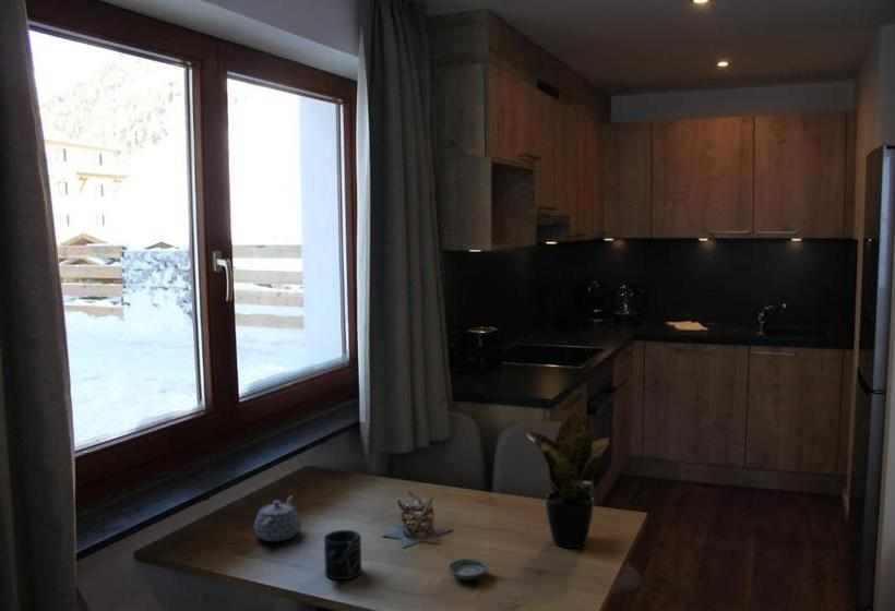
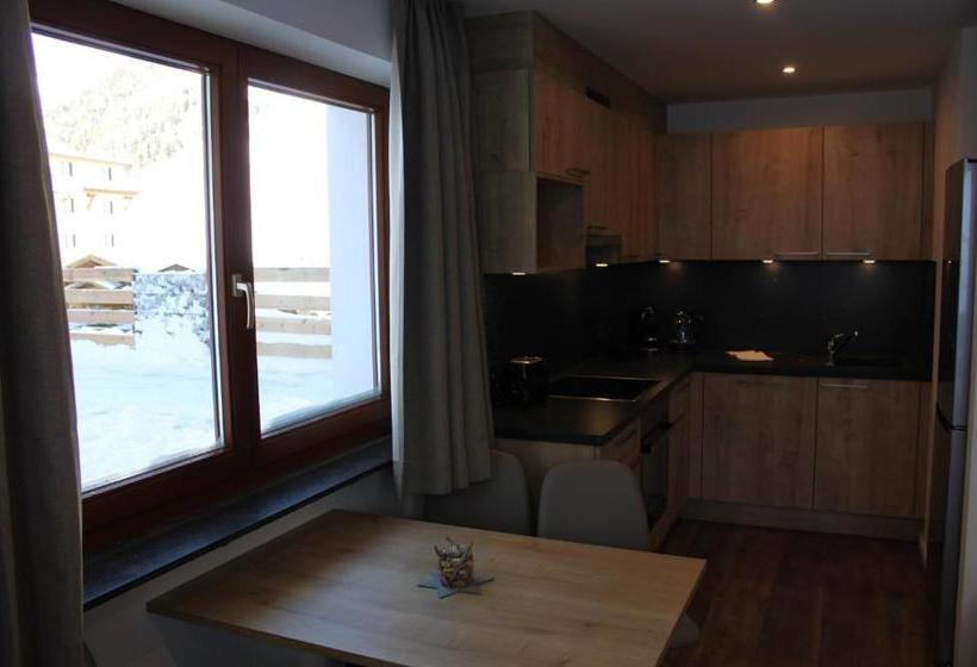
- teapot [253,495,302,542]
- cup [323,529,362,580]
- potted plant [524,412,611,549]
- saucer [446,558,489,582]
